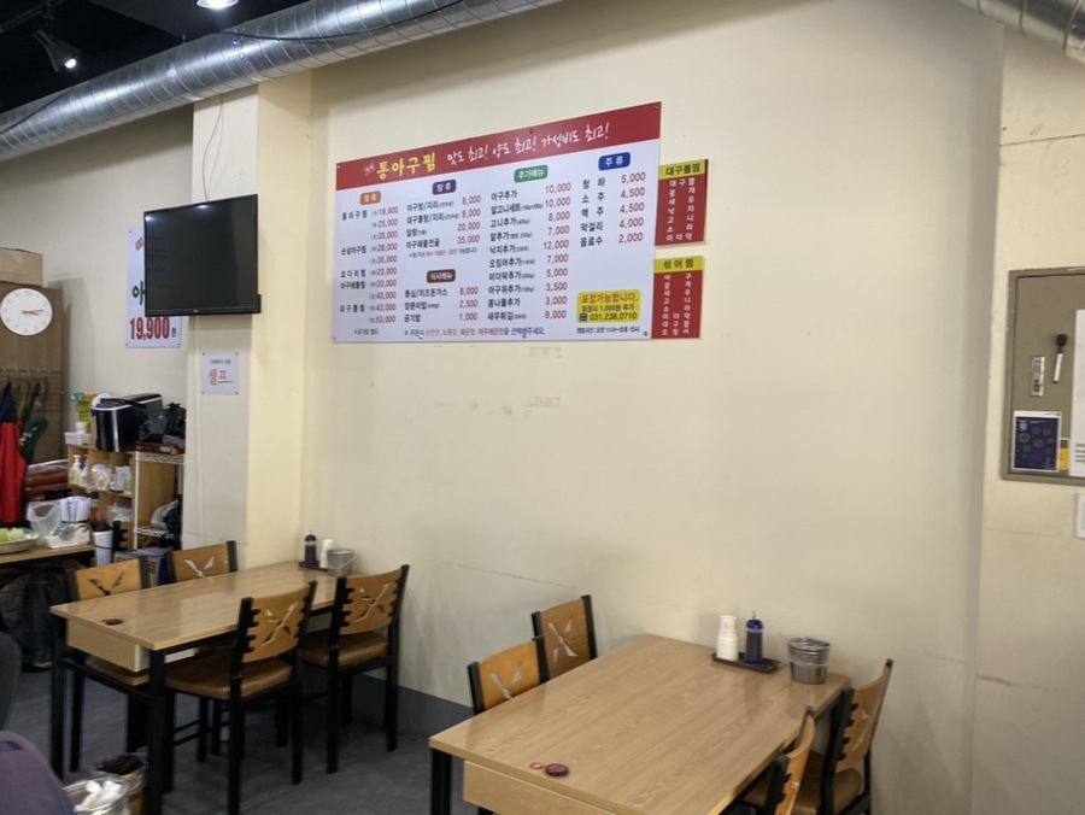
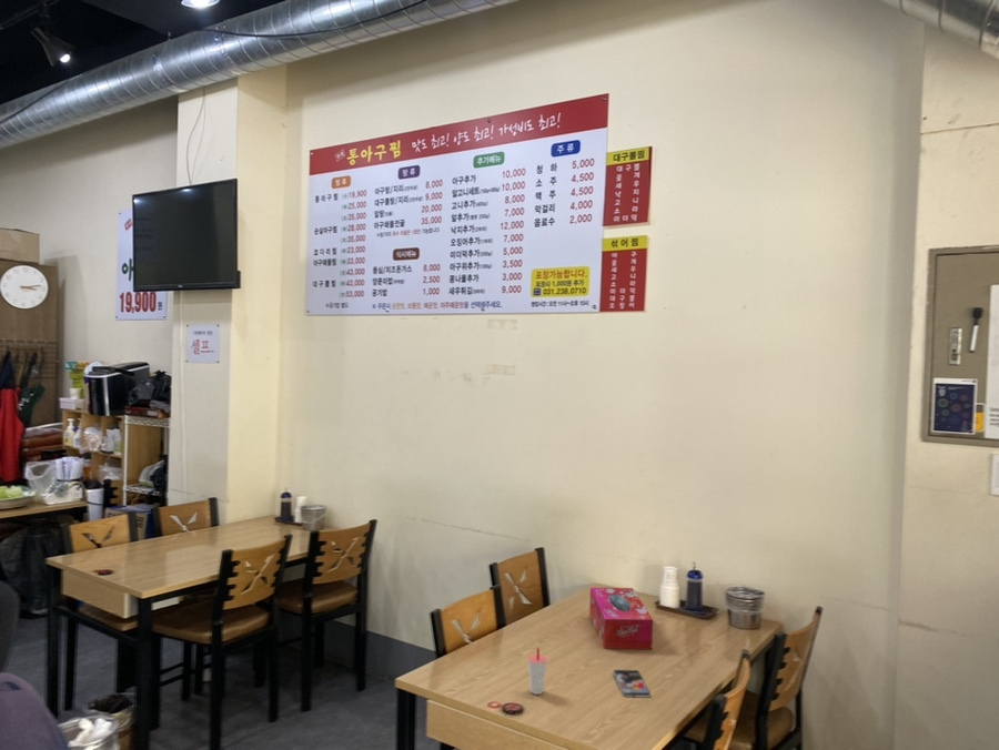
+ tissue box [588,587,654,650]
+ smartphone [612,669,652,699]
+ cup [526,647,548,696]
